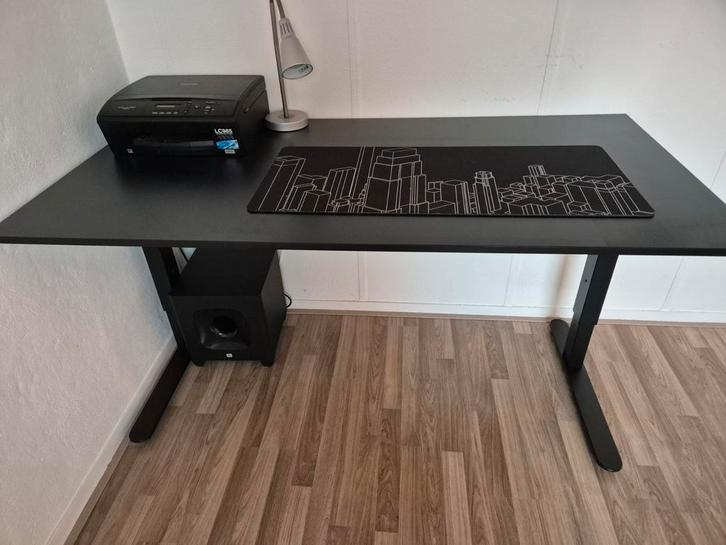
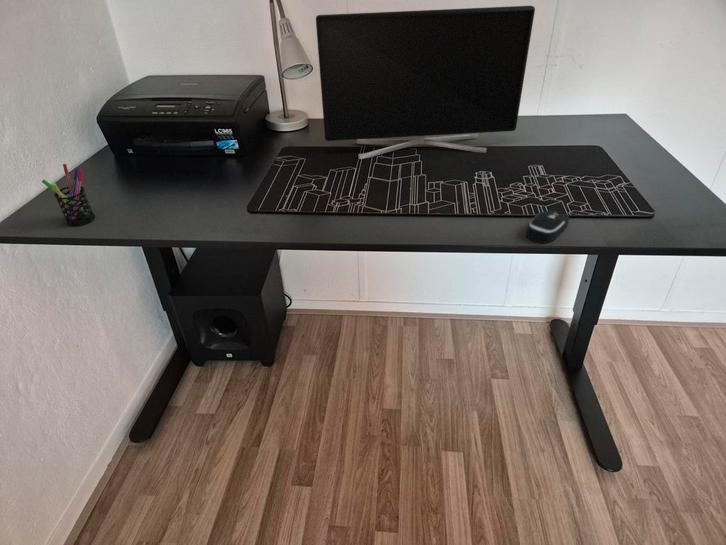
+ computer mouse [525,209,571,245]
+ pen holder [41,163,96,227]
+ monitor [315,5,536,160]
